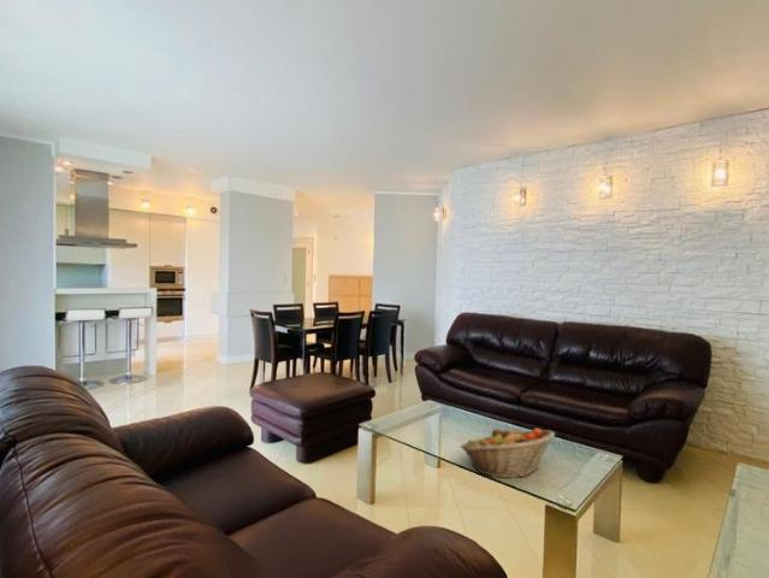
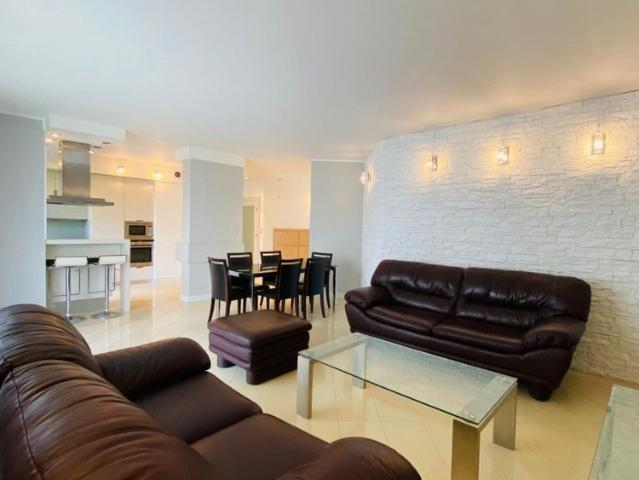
- fruit basket [460,427,556,479]
